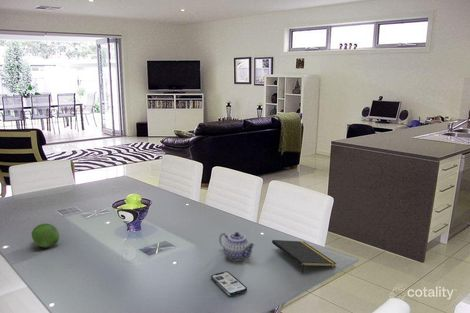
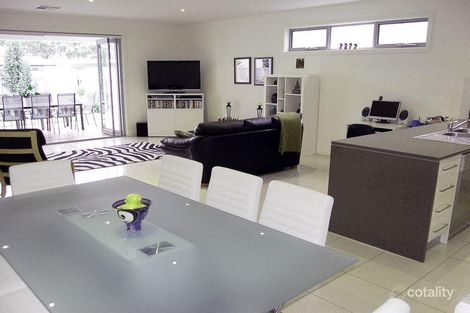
- fruit [31,223,60,249]
- notepad [271,239,337,275]
- teapot [218,231,256,262]
- phone case [210,270,248,297]
